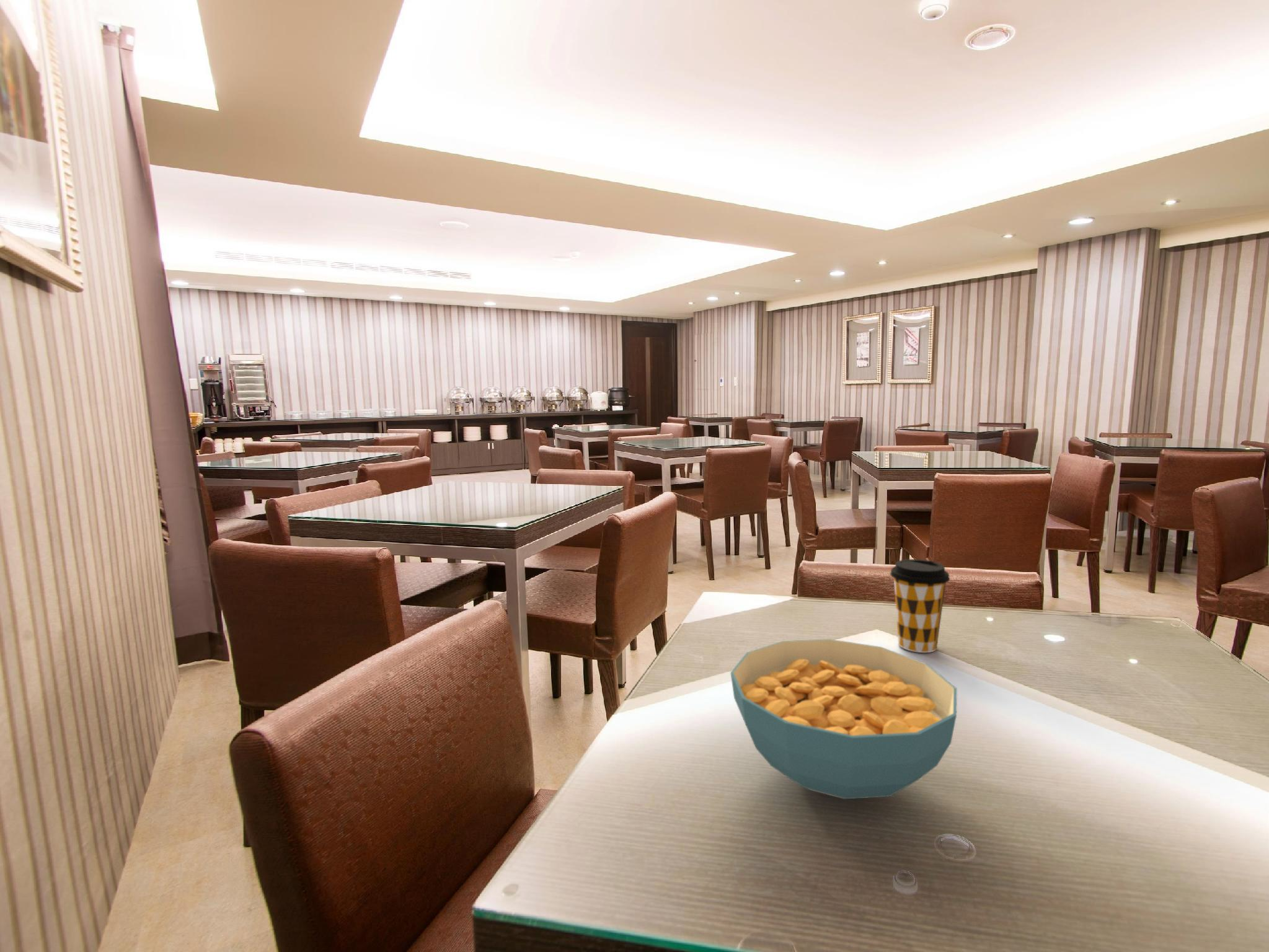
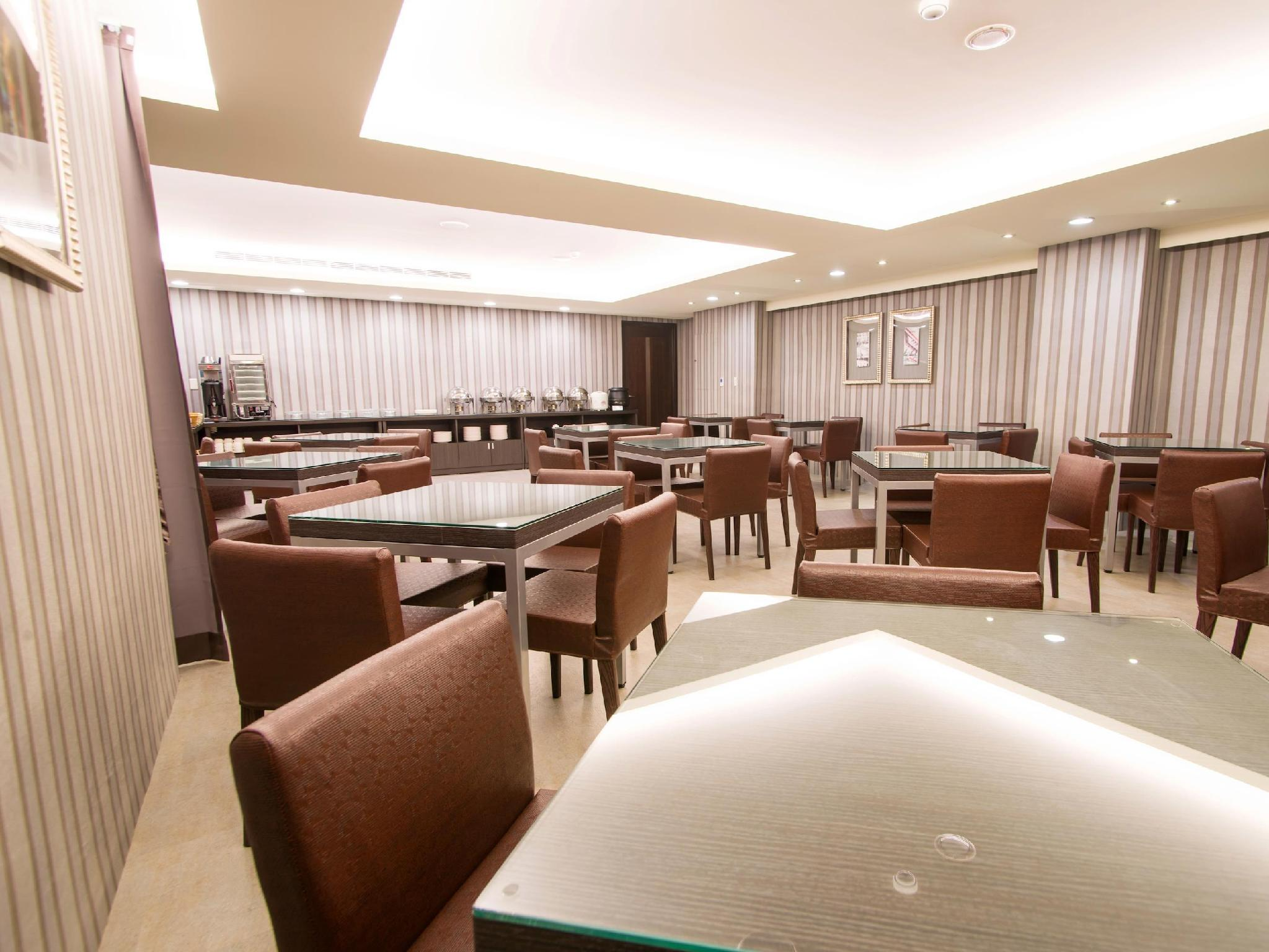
- cereal bowl [730,638,958,800]
- coffee cup [890,558,950,653]
